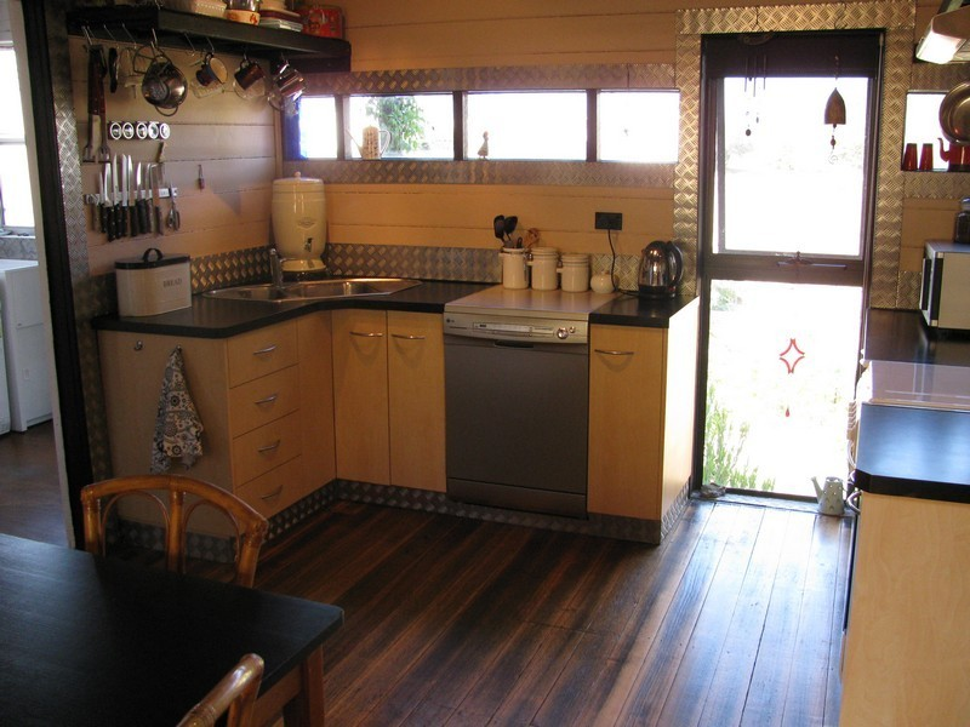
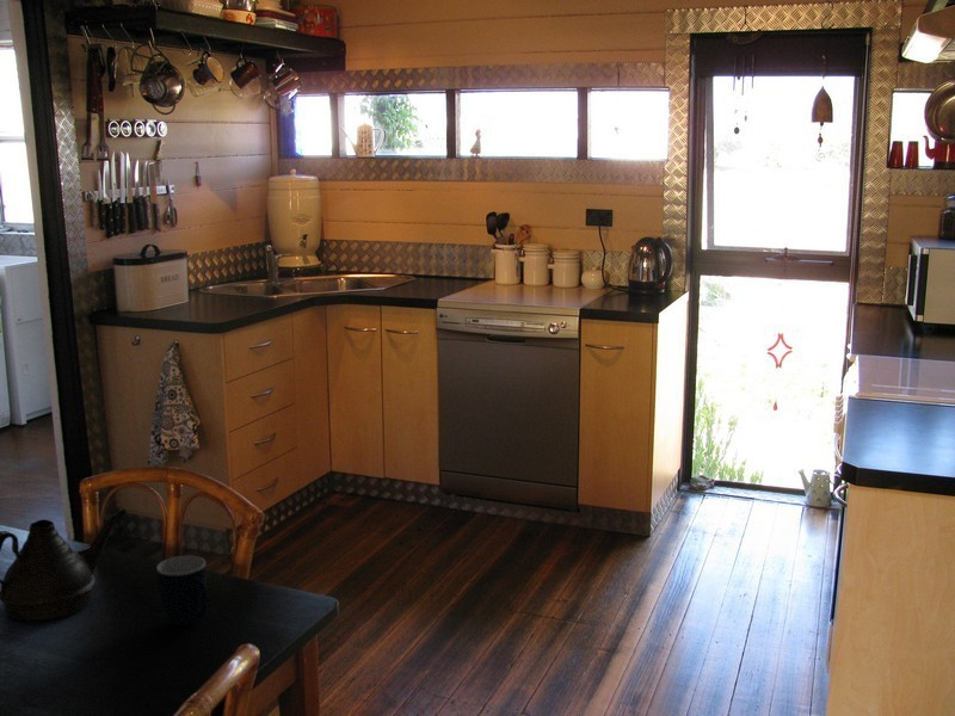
+ mug [155,555,209,626]
+ teapot [0,507,129,622]
